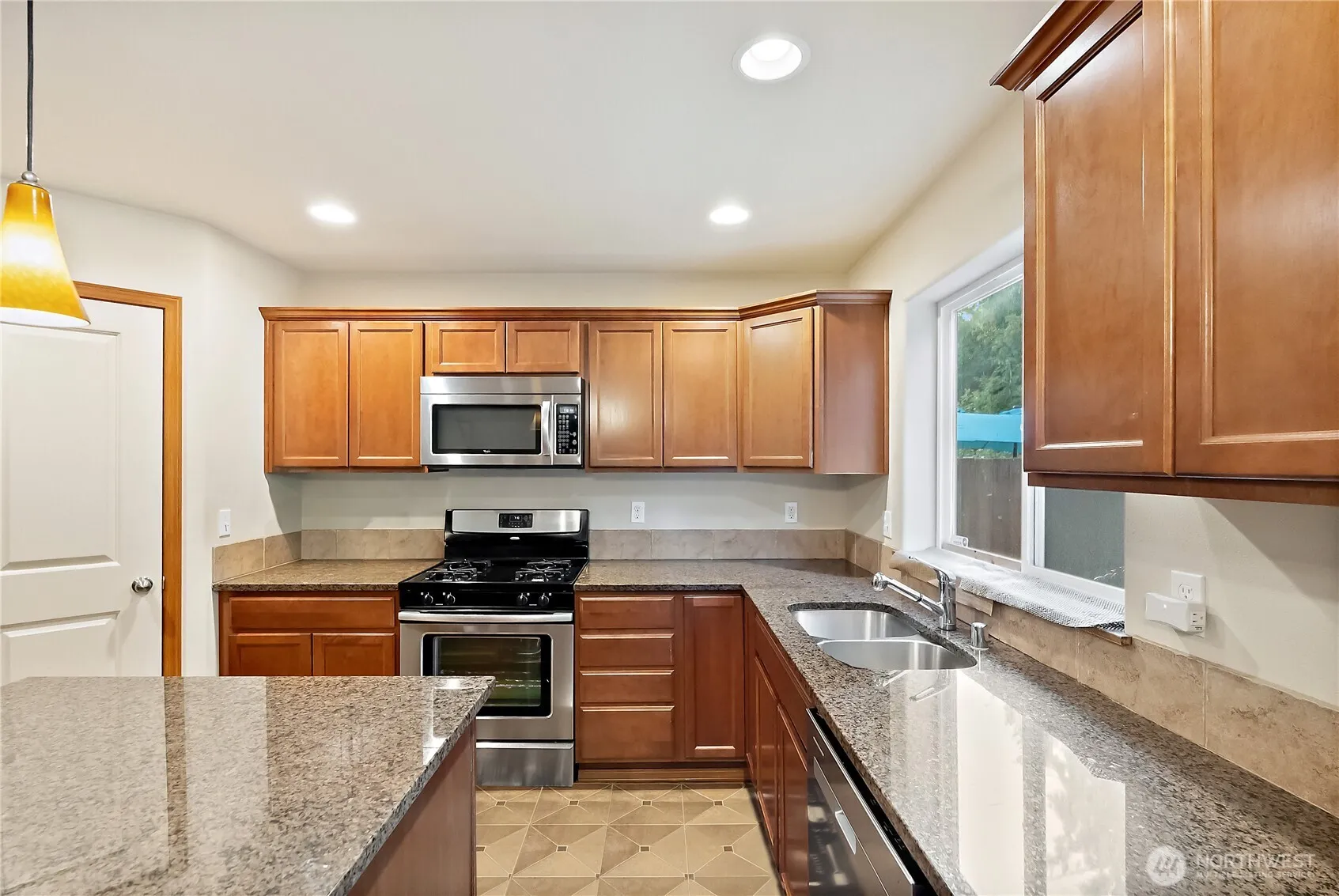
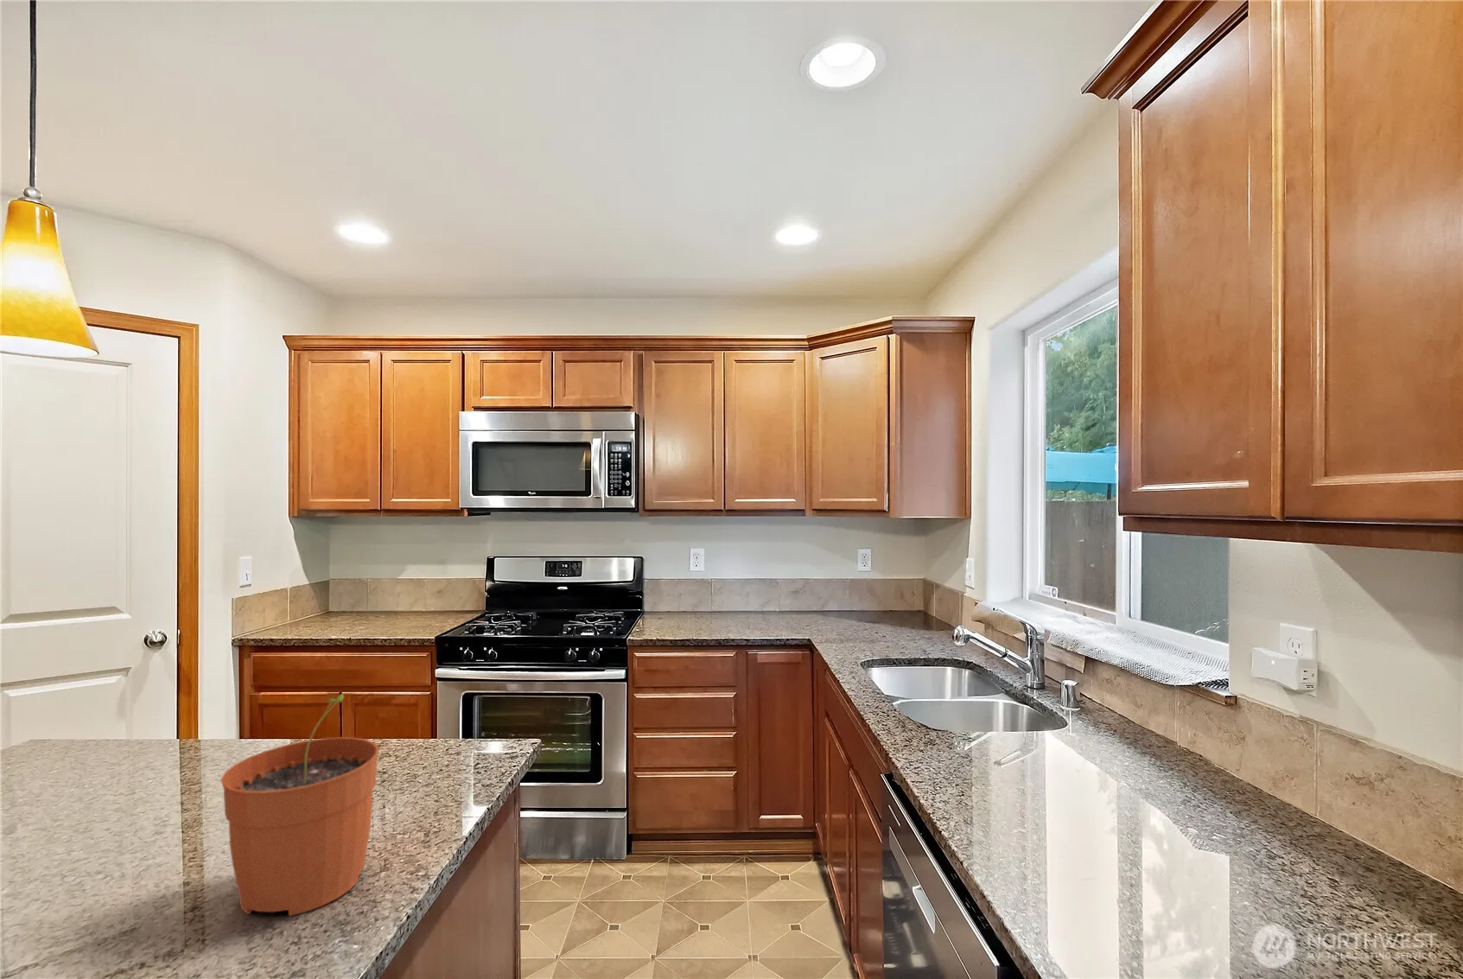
+ plant pot [221,693,380,917]
